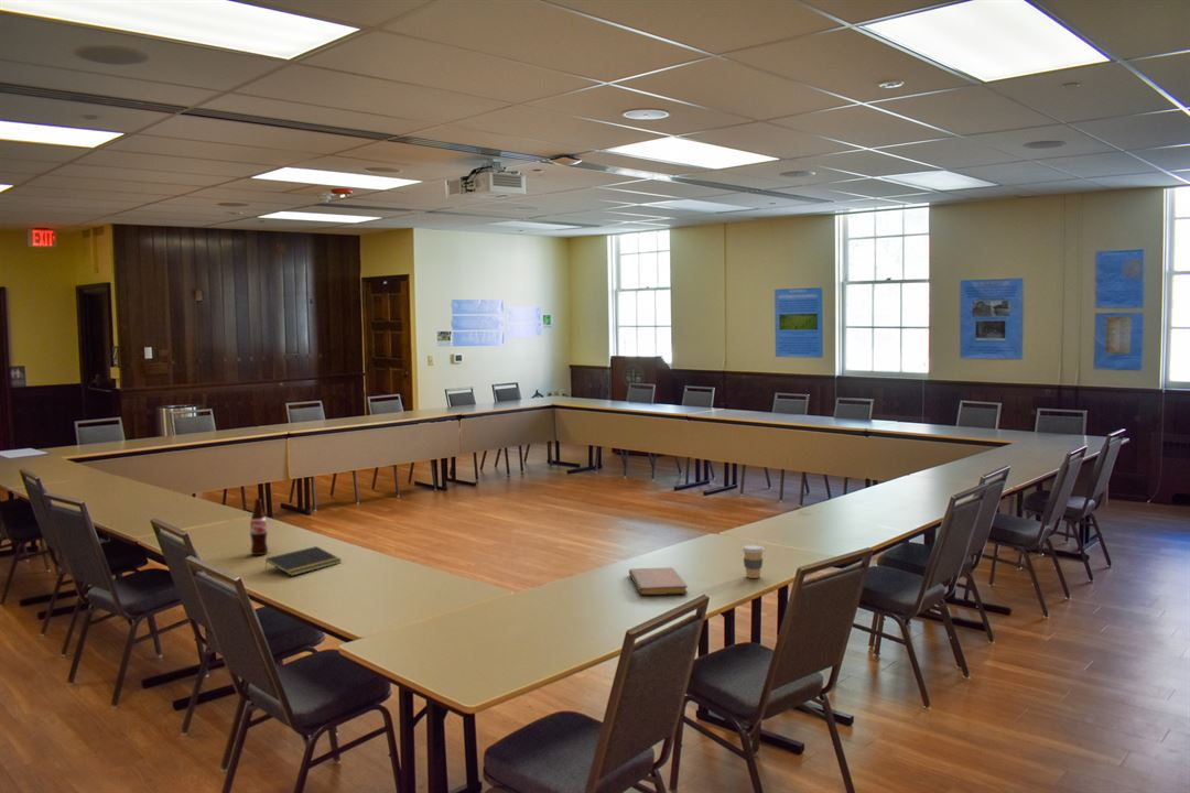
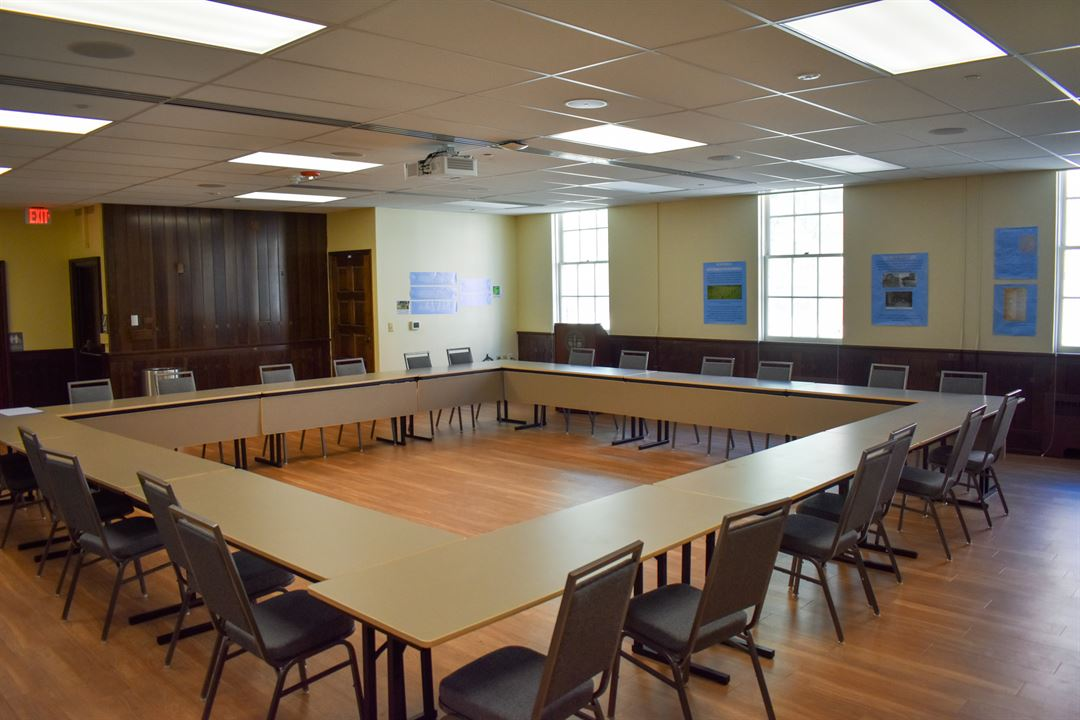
- notebook [628,566,689,596]
- notepad [264,545,343,577]
- coffee cup [740,544,766,579]
- bottle [249,498,269,556]
